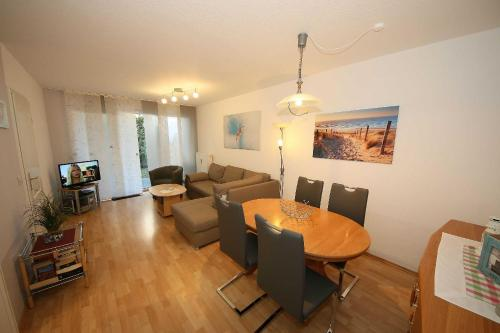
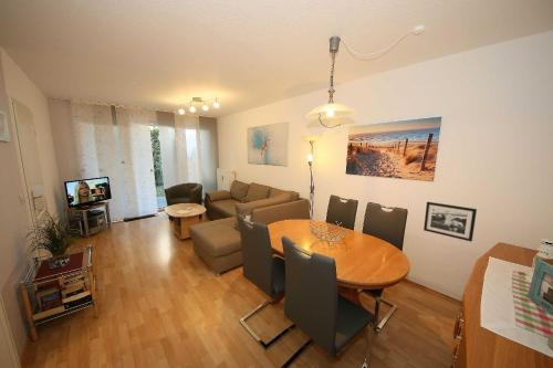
+ picture frame [422,201,478,243]
